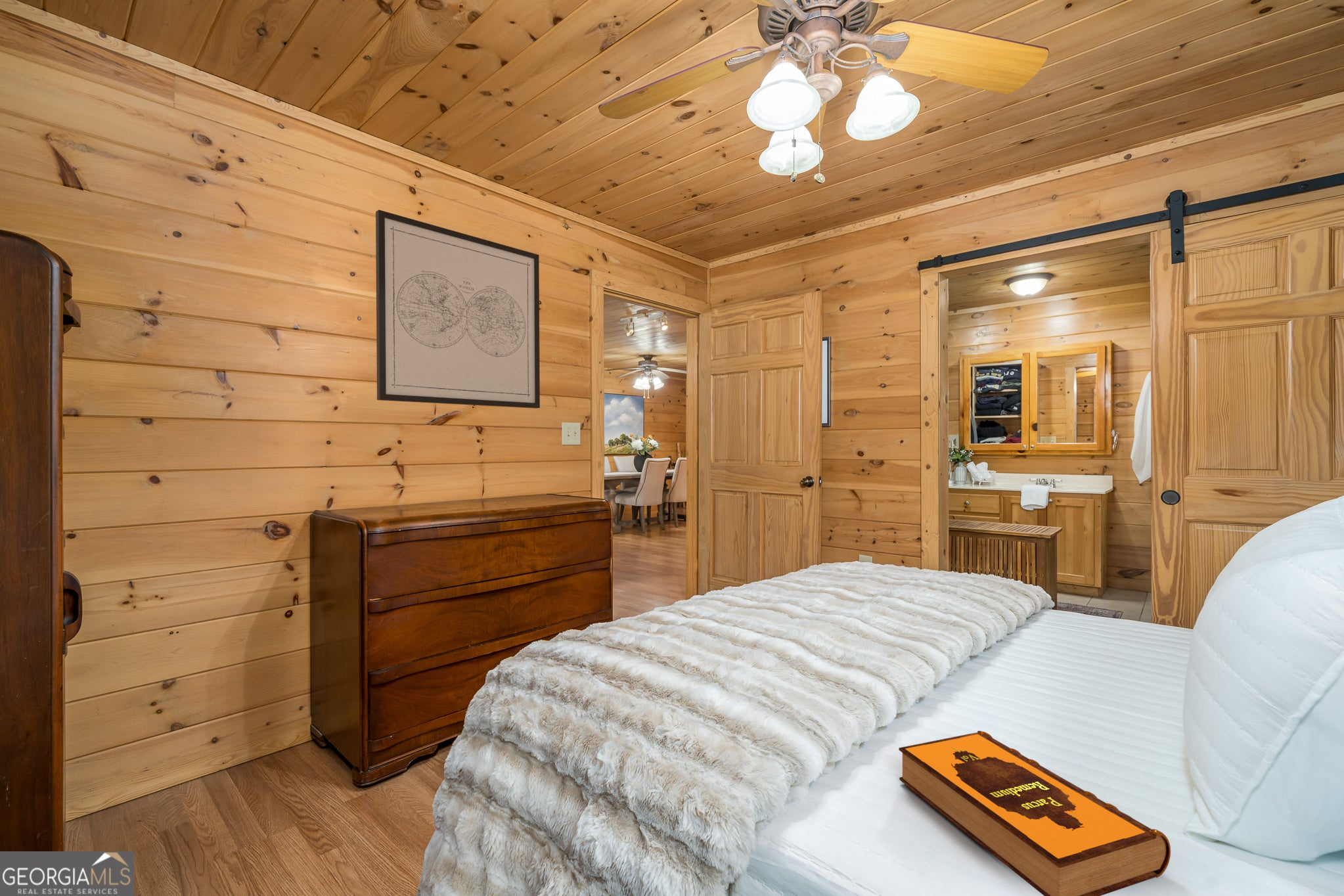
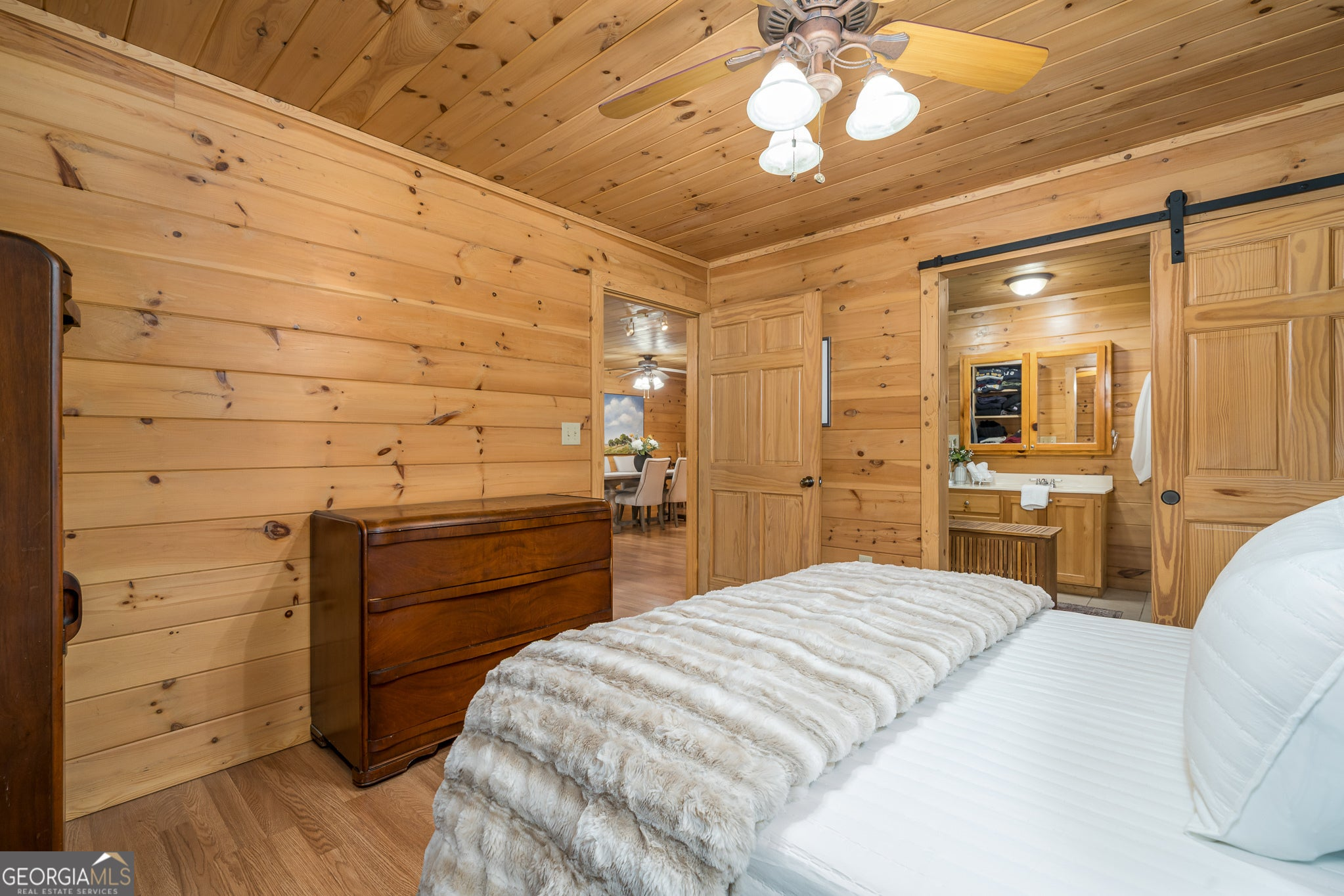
- hardback book [898,730,1171,896]
- wall art [375,209,541,409]
